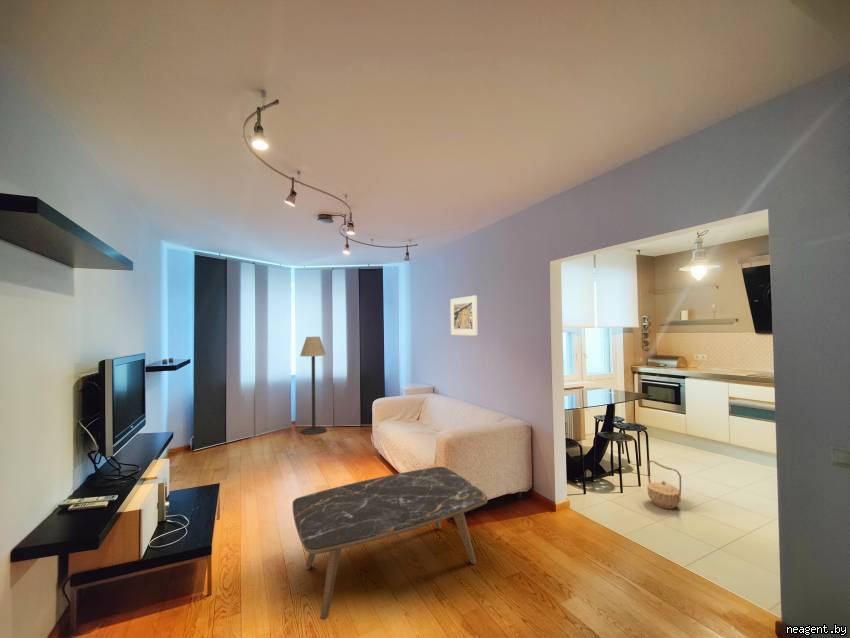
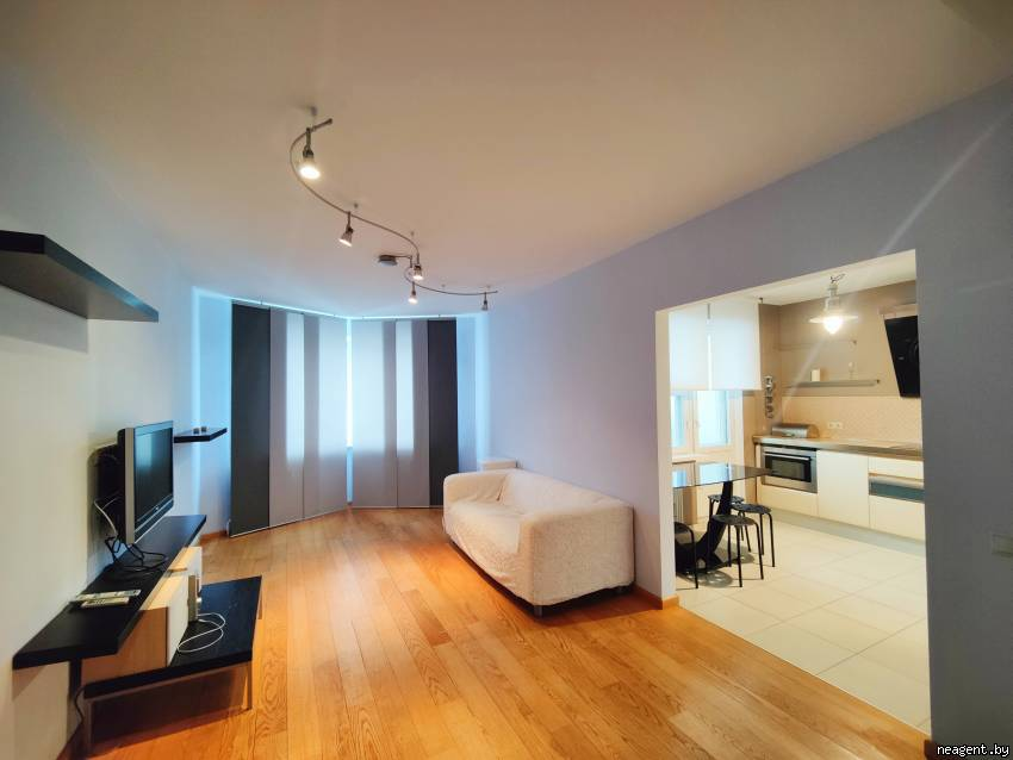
- floor lamp [299,336,327,436]
- basket [646,459,682,510]
- coffee table [292,466,488,621]
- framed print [449,294,479,337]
